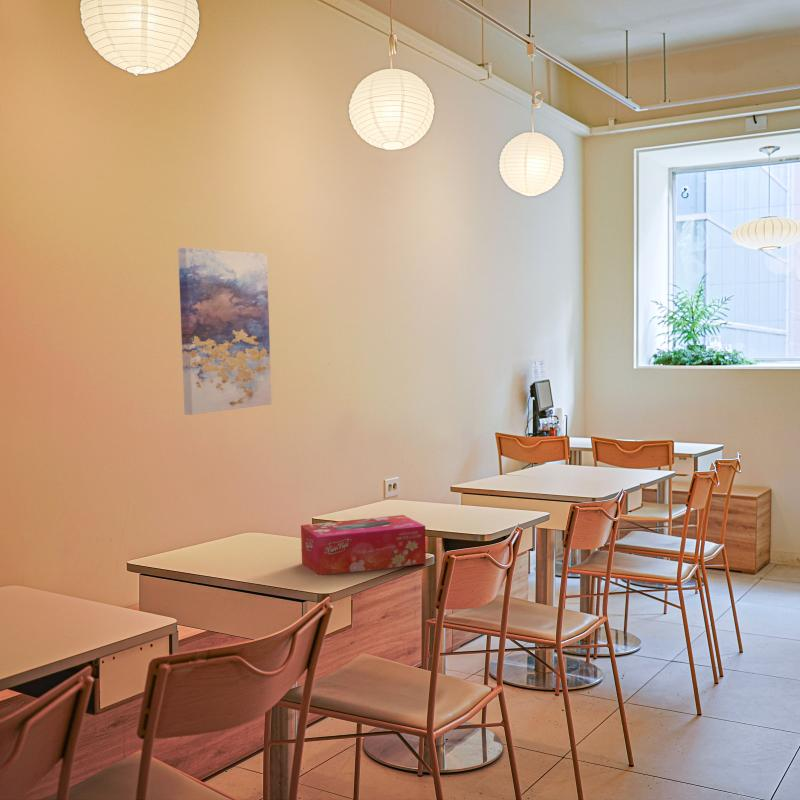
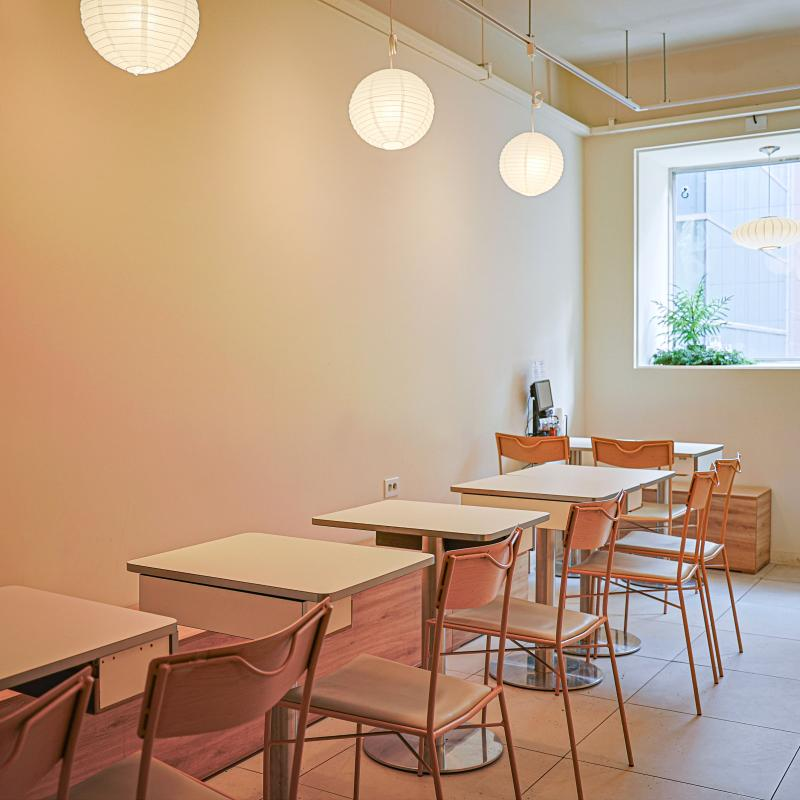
- wall art [177,247,272,416]
- tissue box [300,514,427,576]
